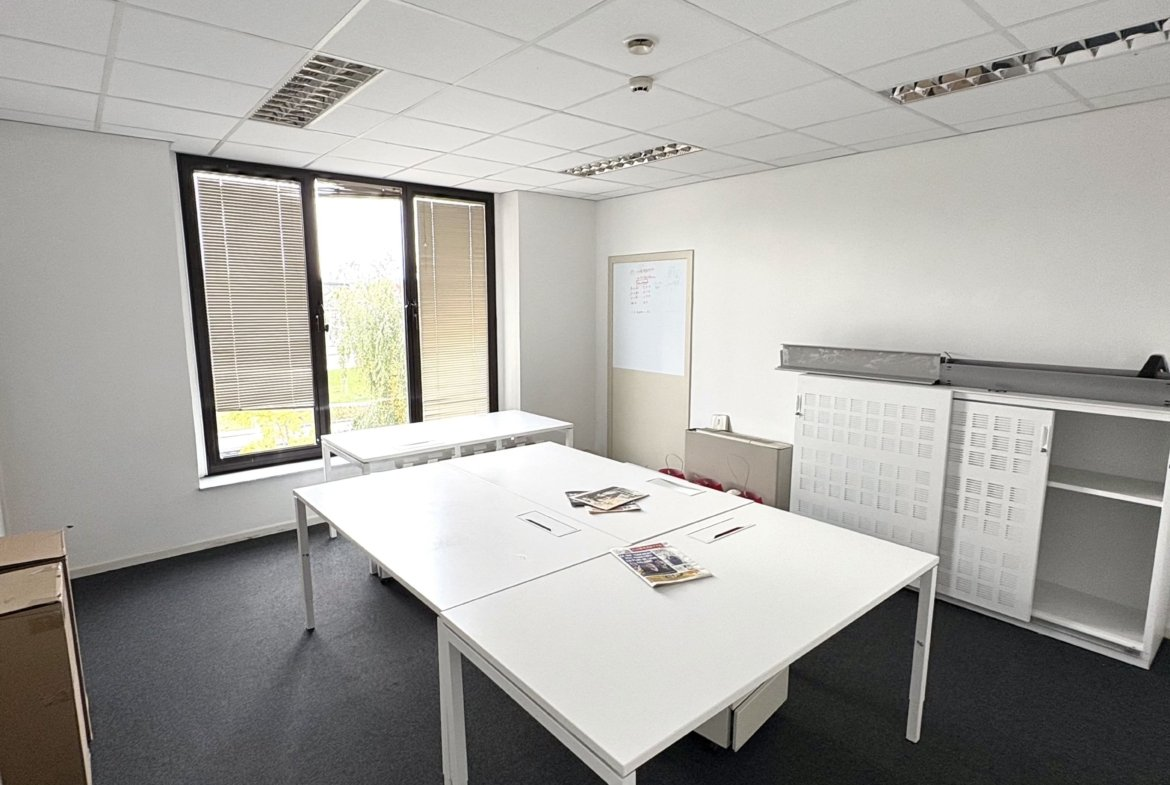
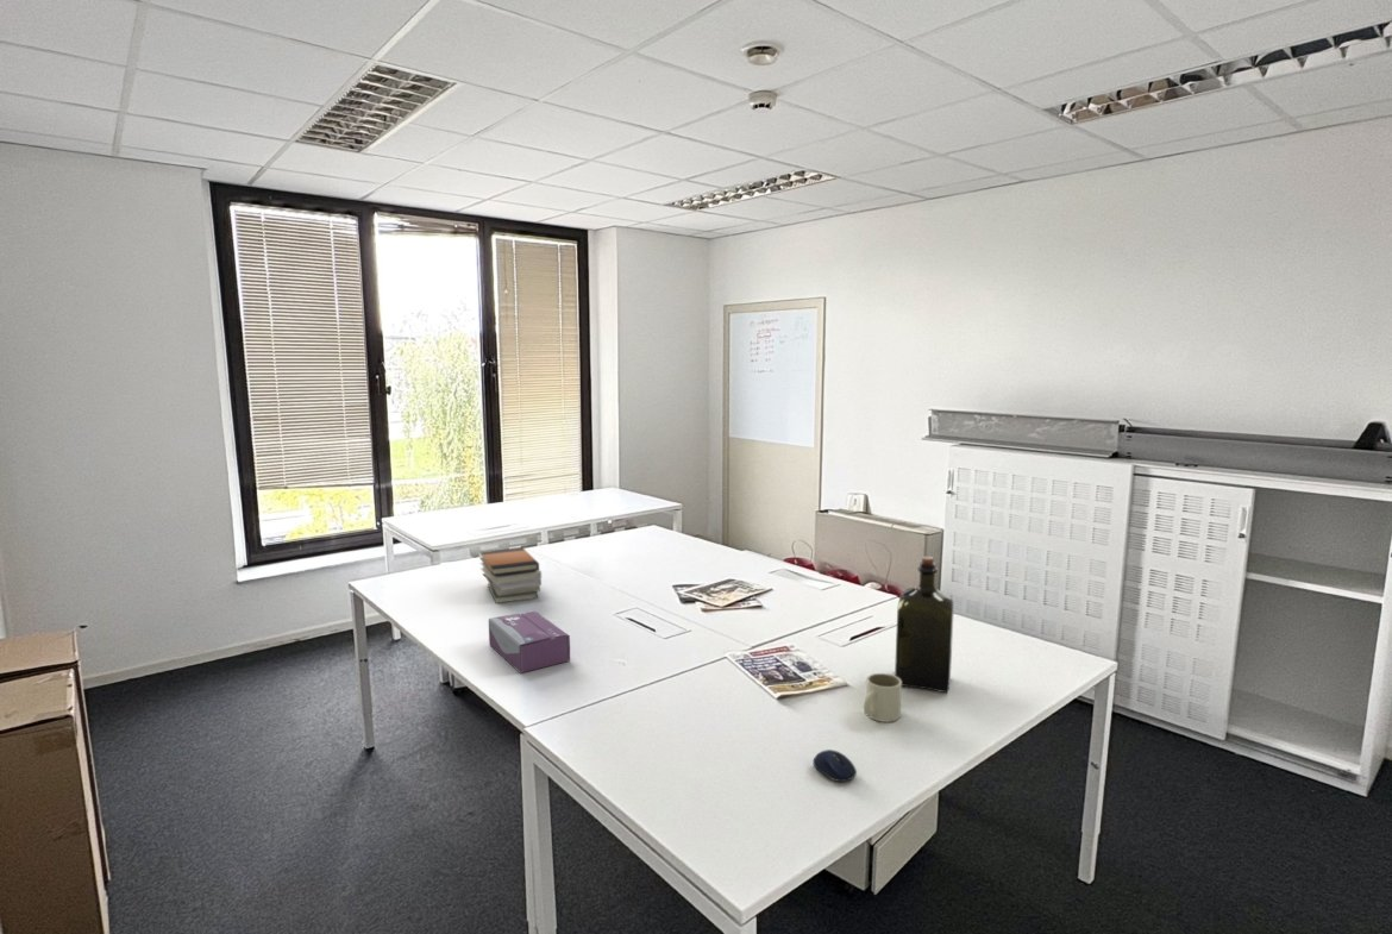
+ liquor [893,556,955,694]
+ computer mouse [811,748,858,783]
+ tissue box [488,609,571,675]
+ book stack [478,546,543,604]
+ mug [863,672,903,723]
